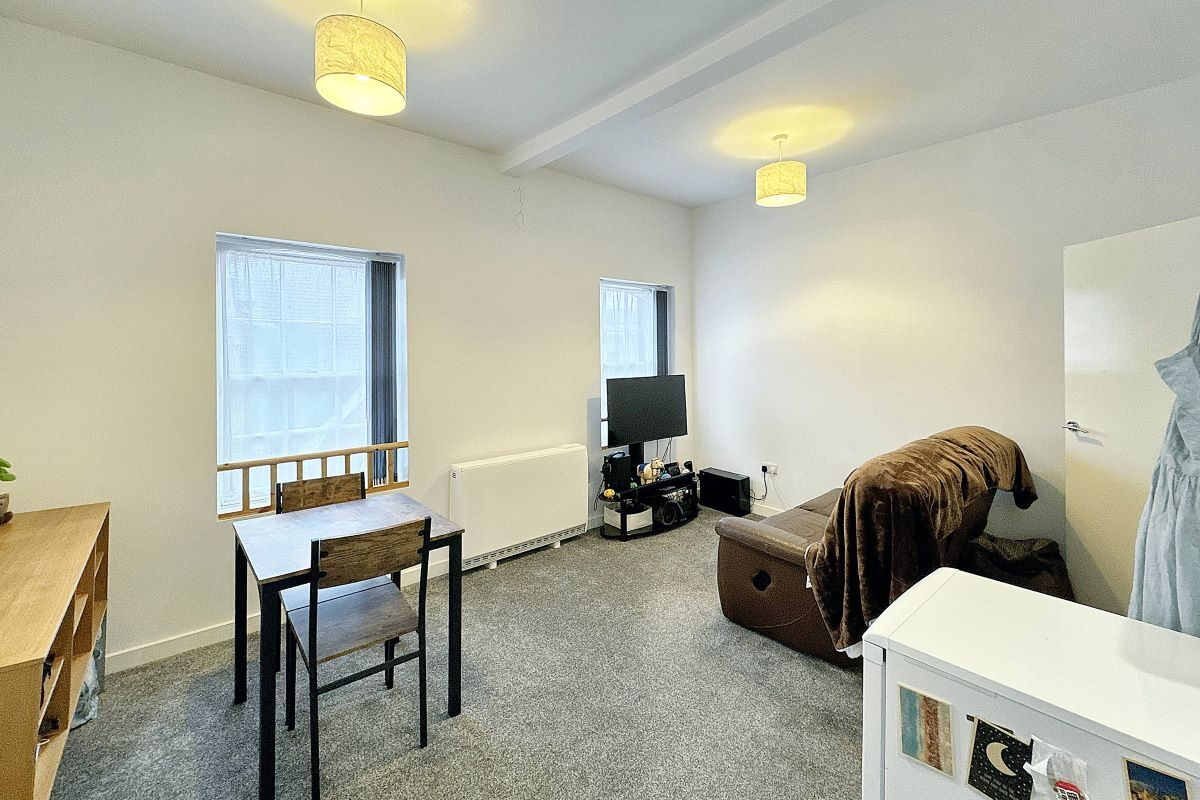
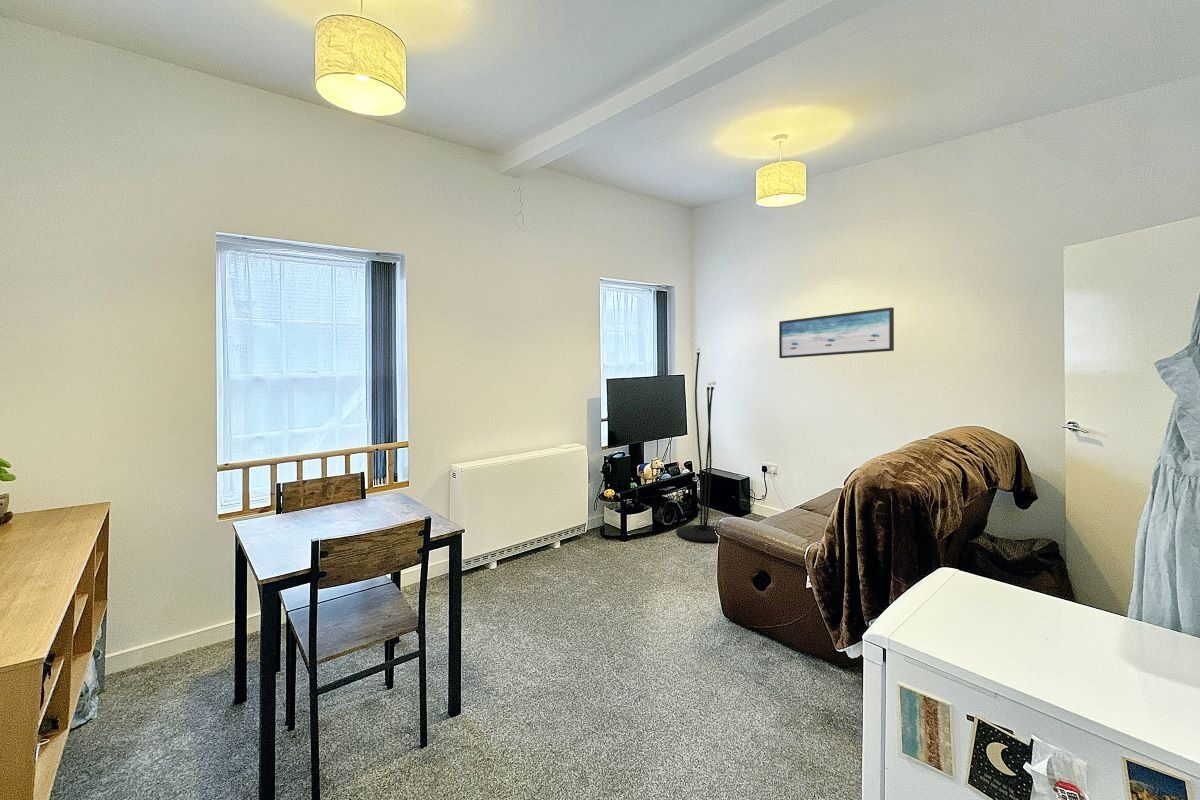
+ wall art [778,306,895,359]
+ floor lamp [675,346,719,542]
